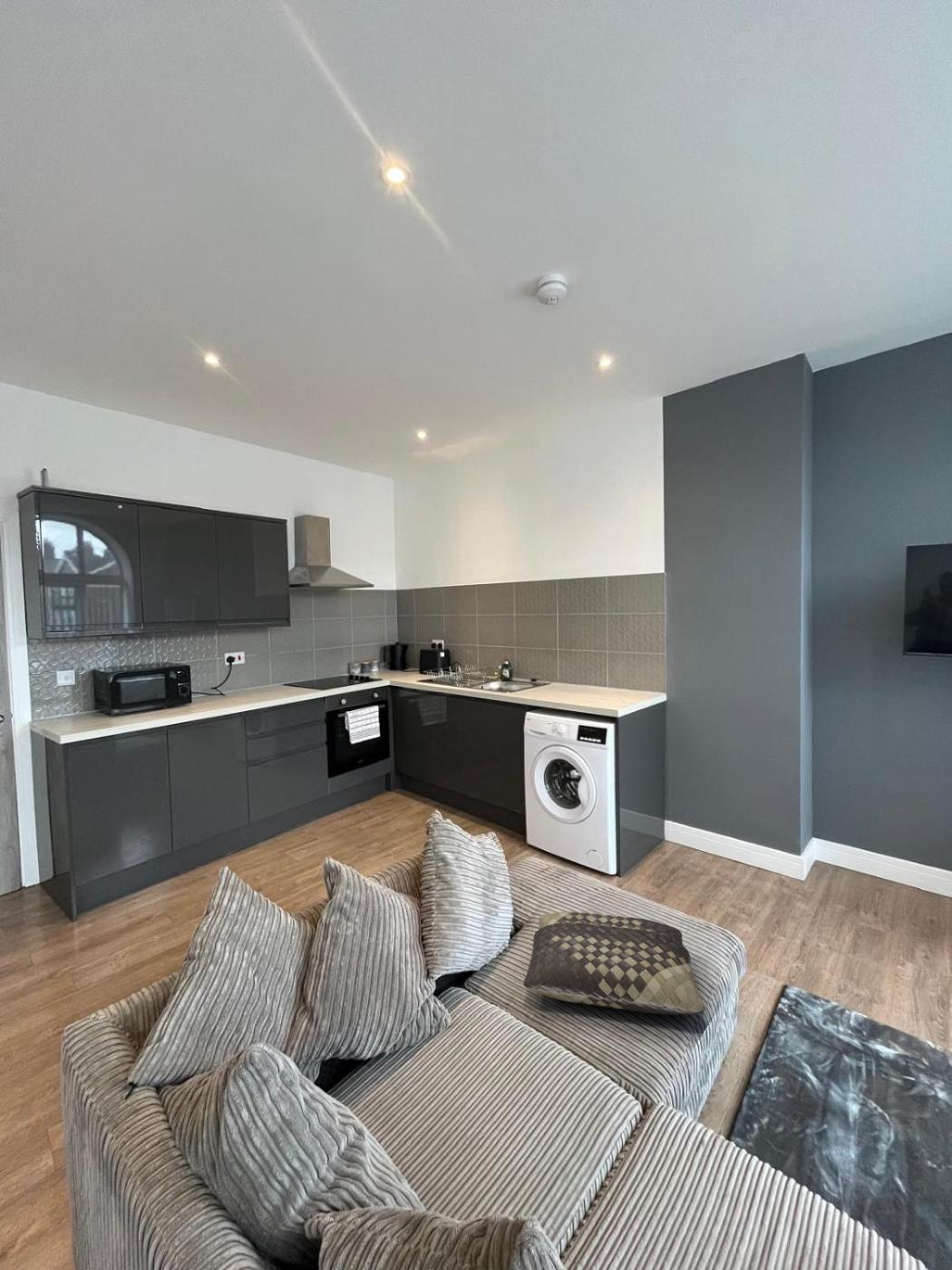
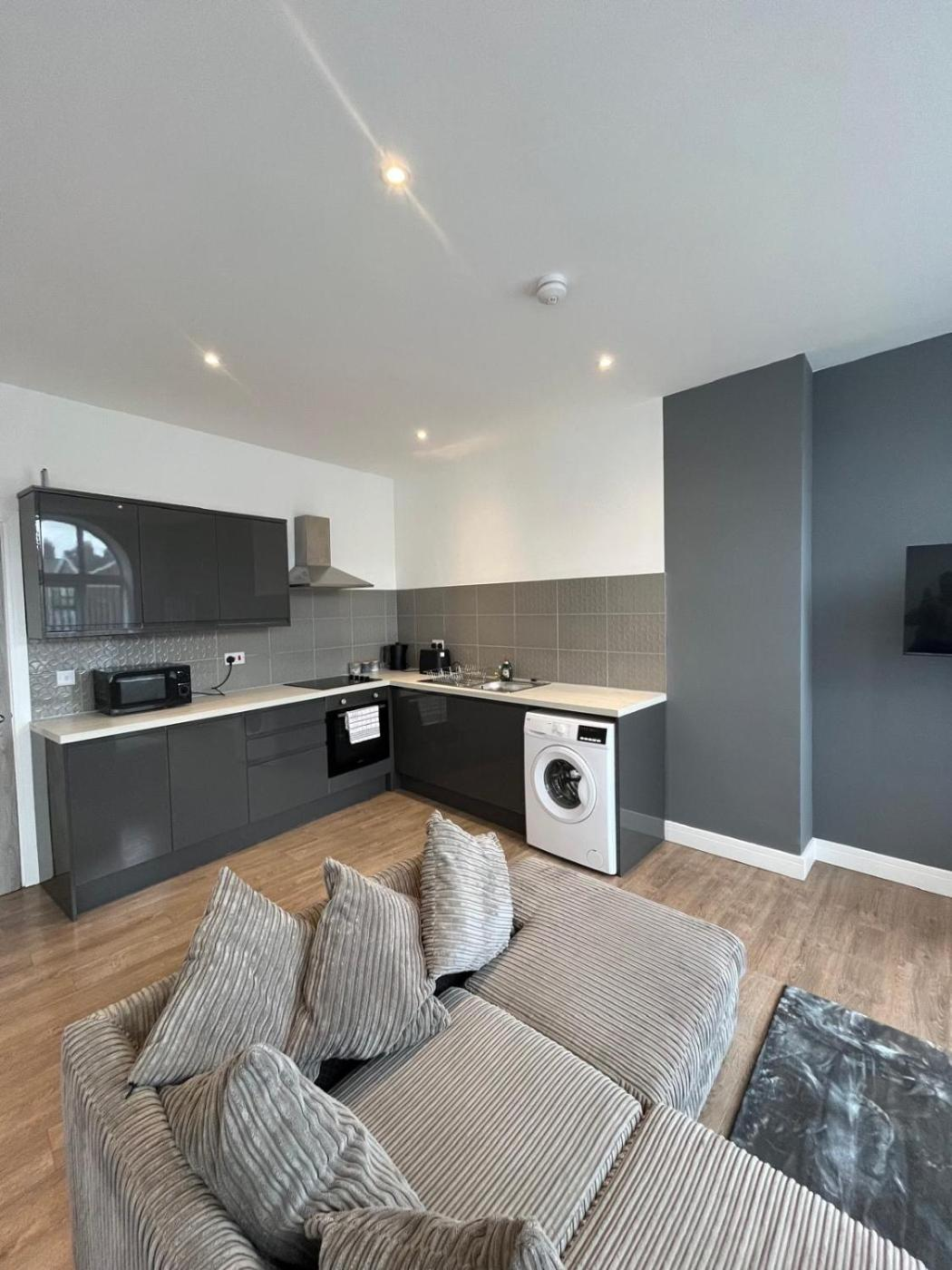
- cushion [522,911,705,1016]
